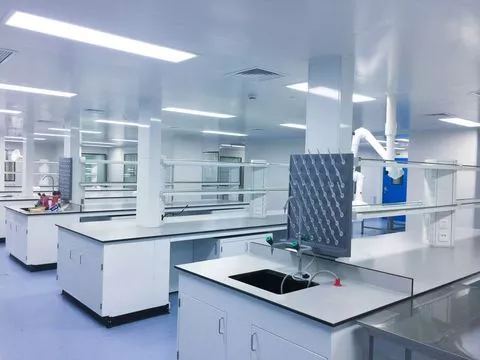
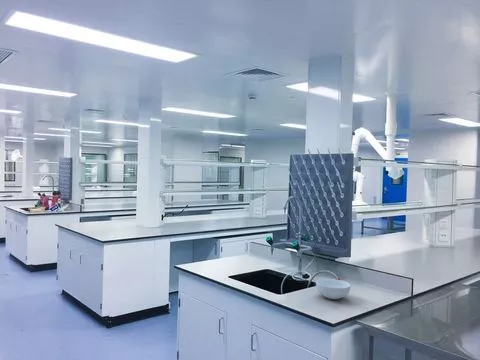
+ cereal bowl [315,278,351,300]
